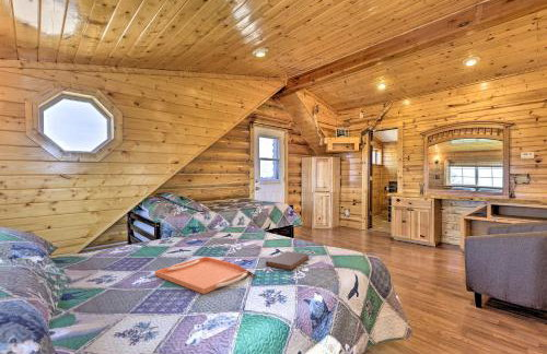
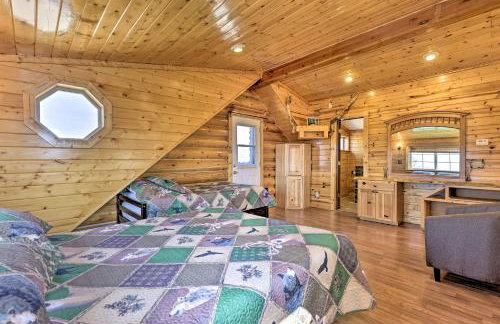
- serving tray [154,256,254,295]
- book [265,250,310,271]
